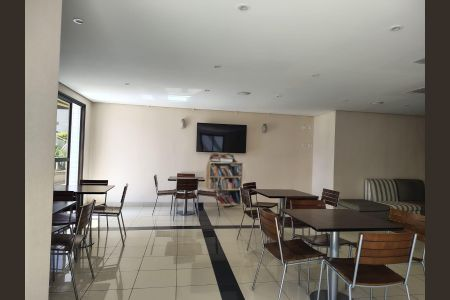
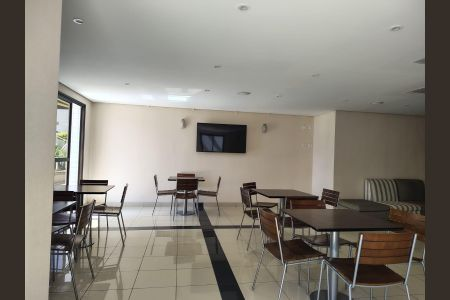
- bookshelf [205,152,247,209]
